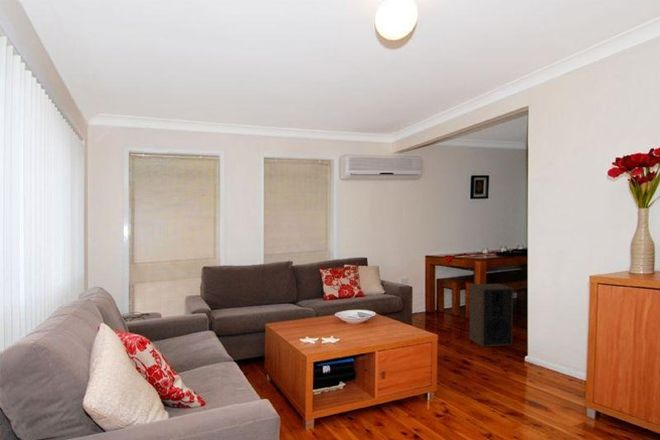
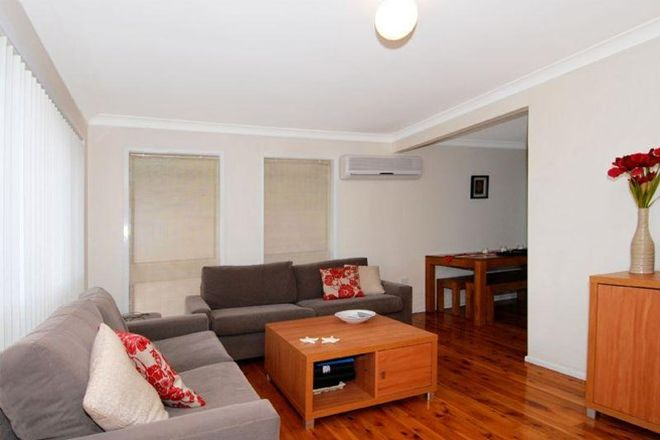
- speaker [468,283,514,348]
